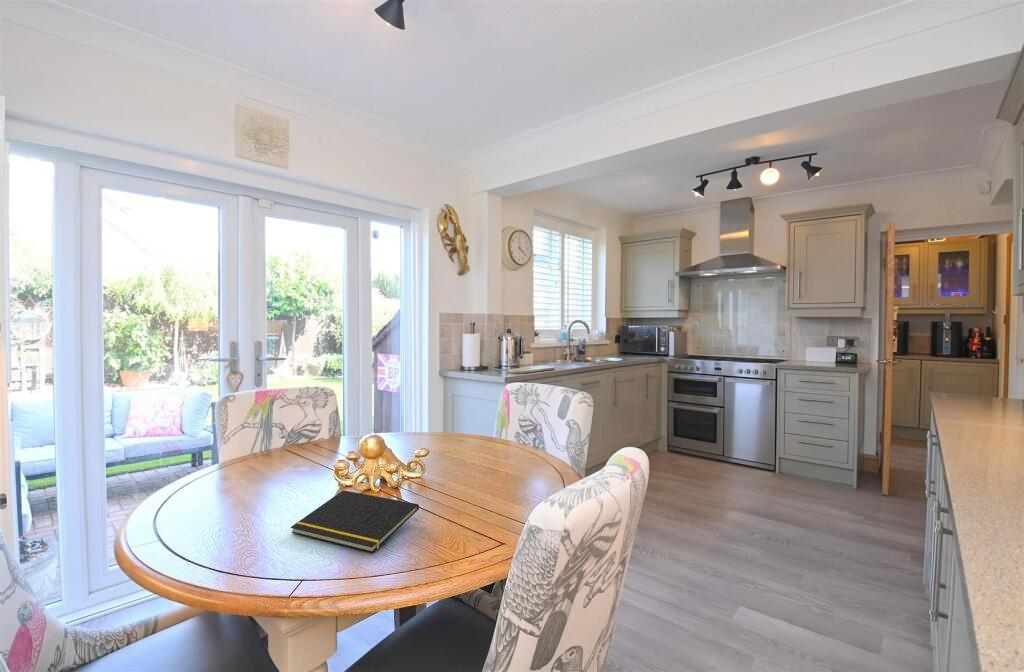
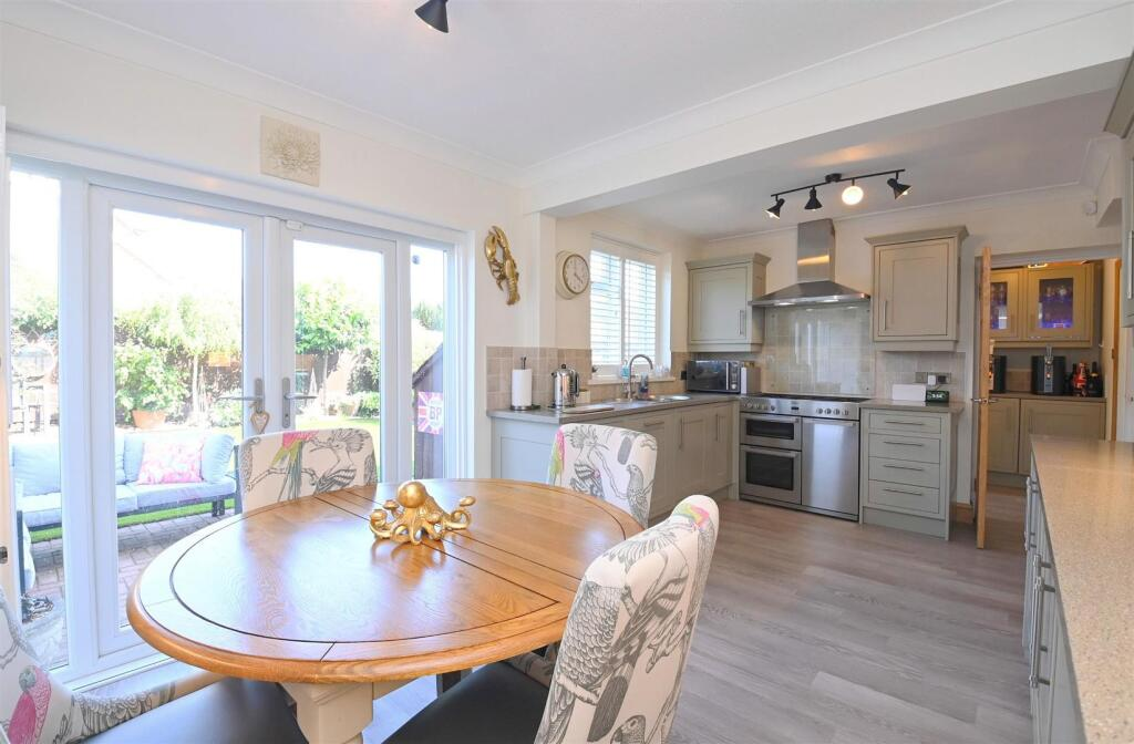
- notepad [290,489,420,554]
